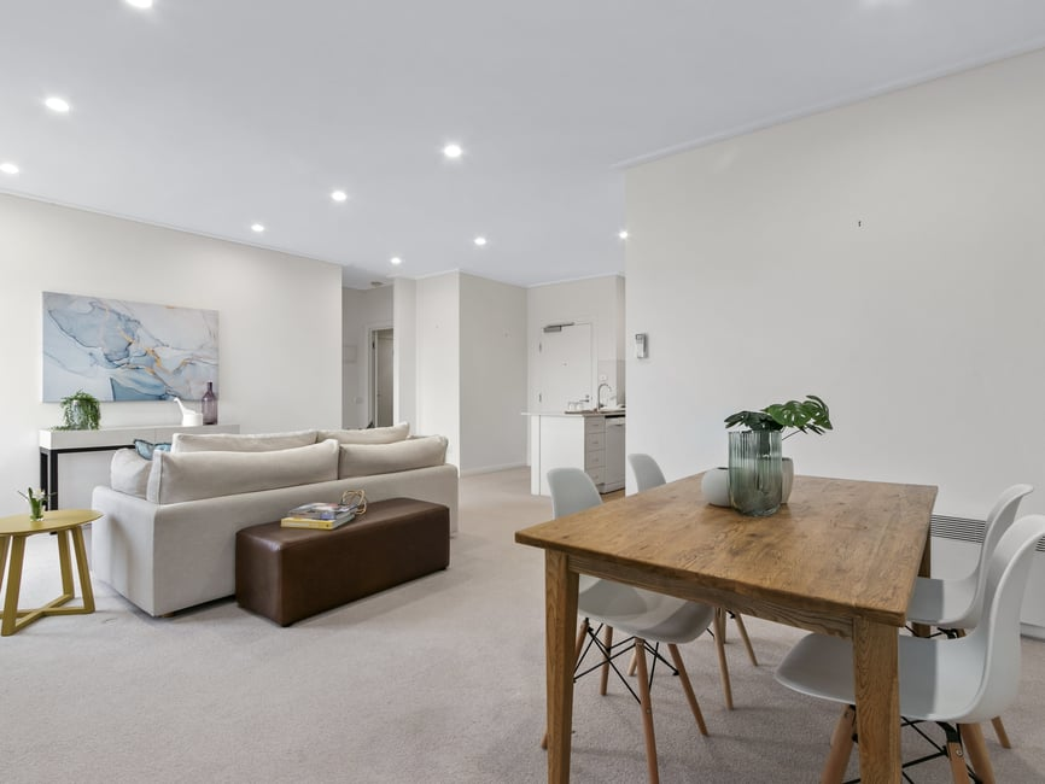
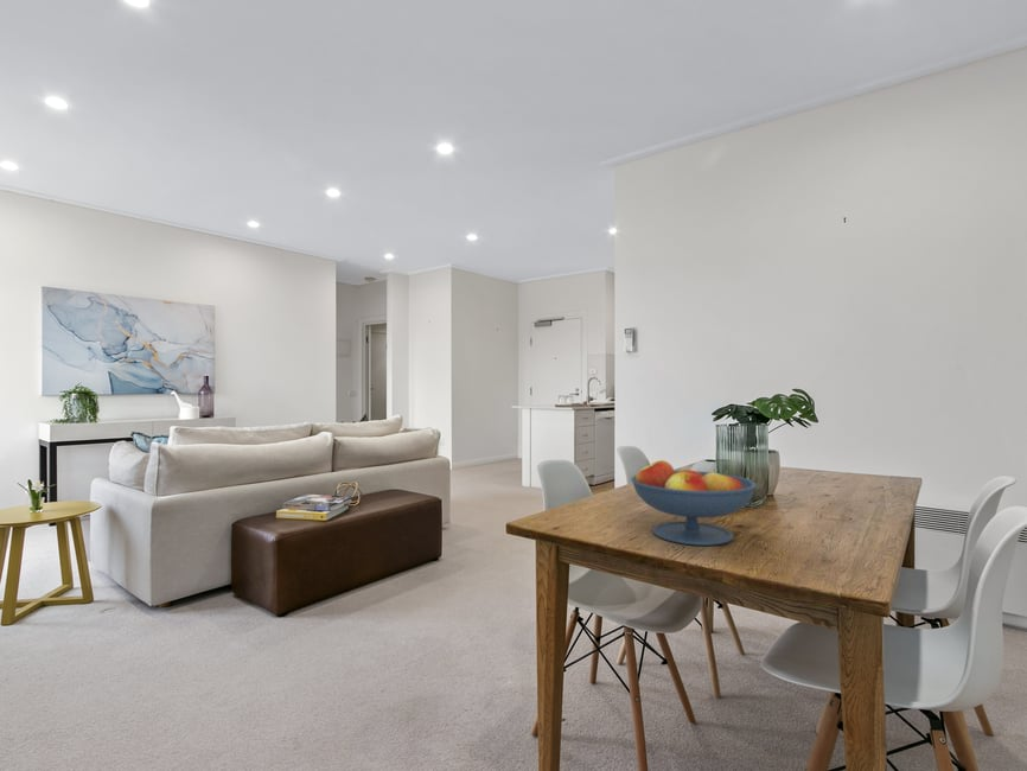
+ fruit bowl [630,459,758,547]
